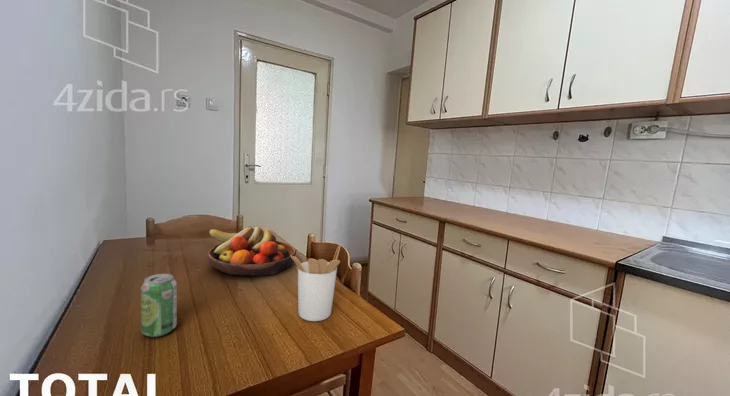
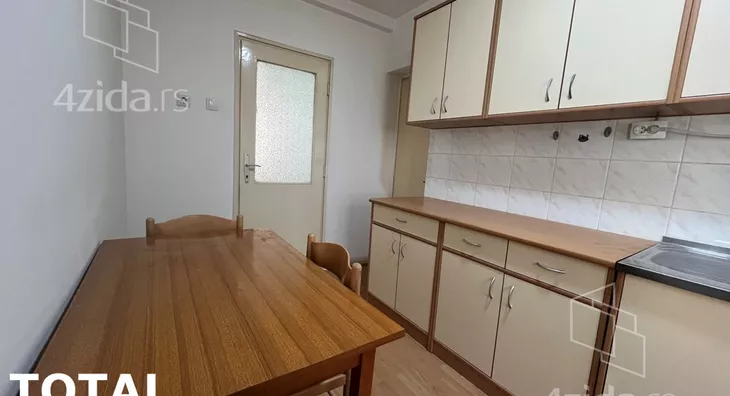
- beverage can [140,273,178,338]
- fruit bowl [207,225,298,277]
- utensil holder [291,243,342,322]
